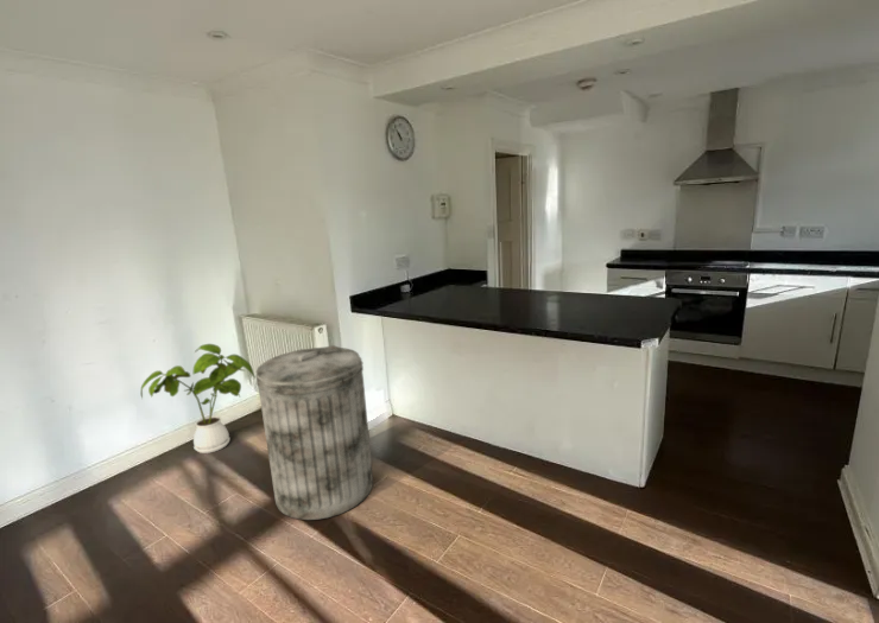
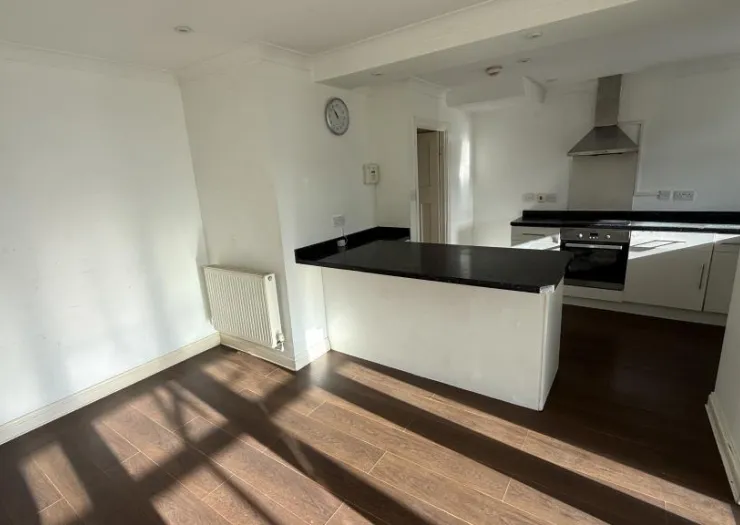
- trash can [255,344,374,521]
- house plant [140,343,257,454]
